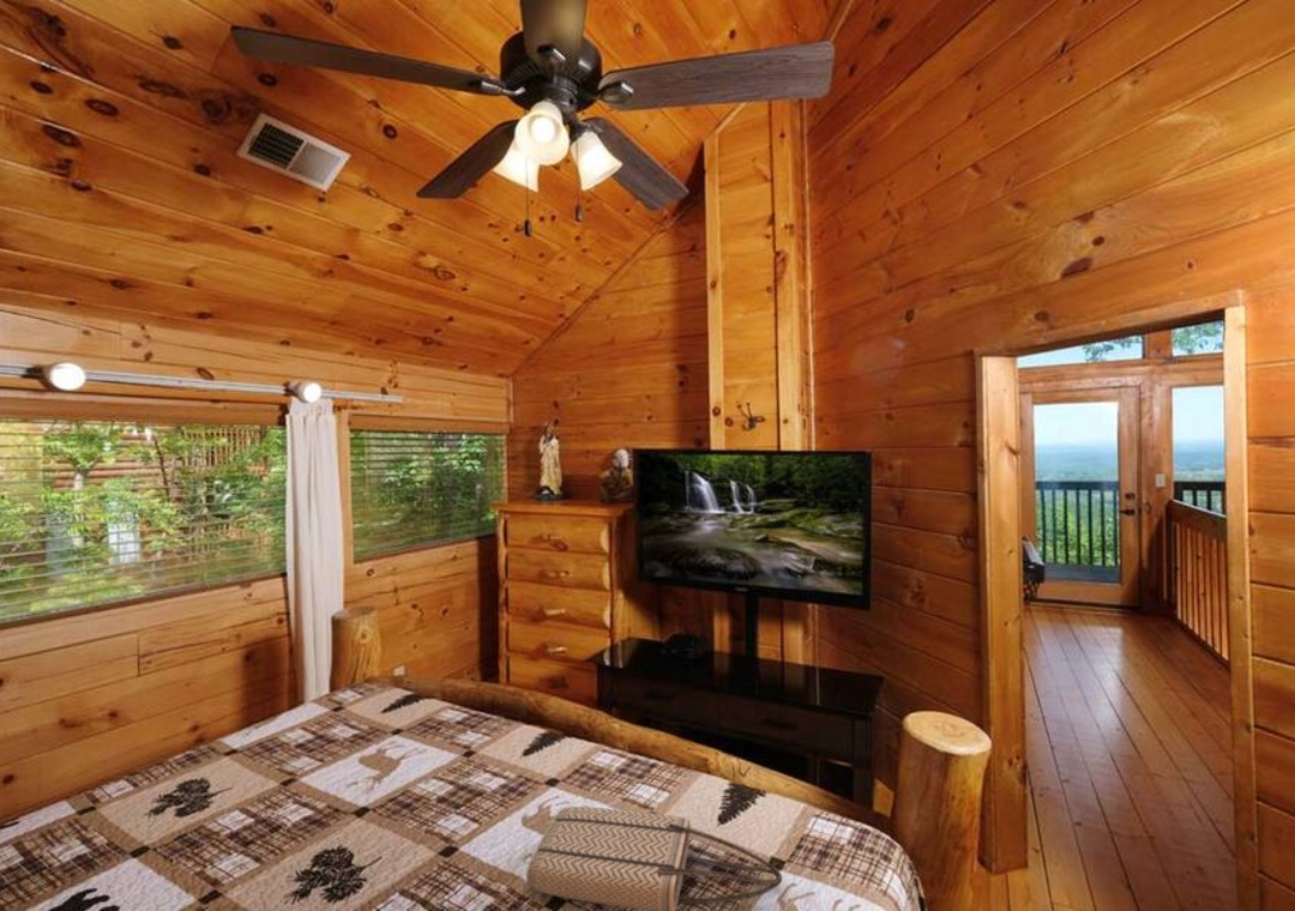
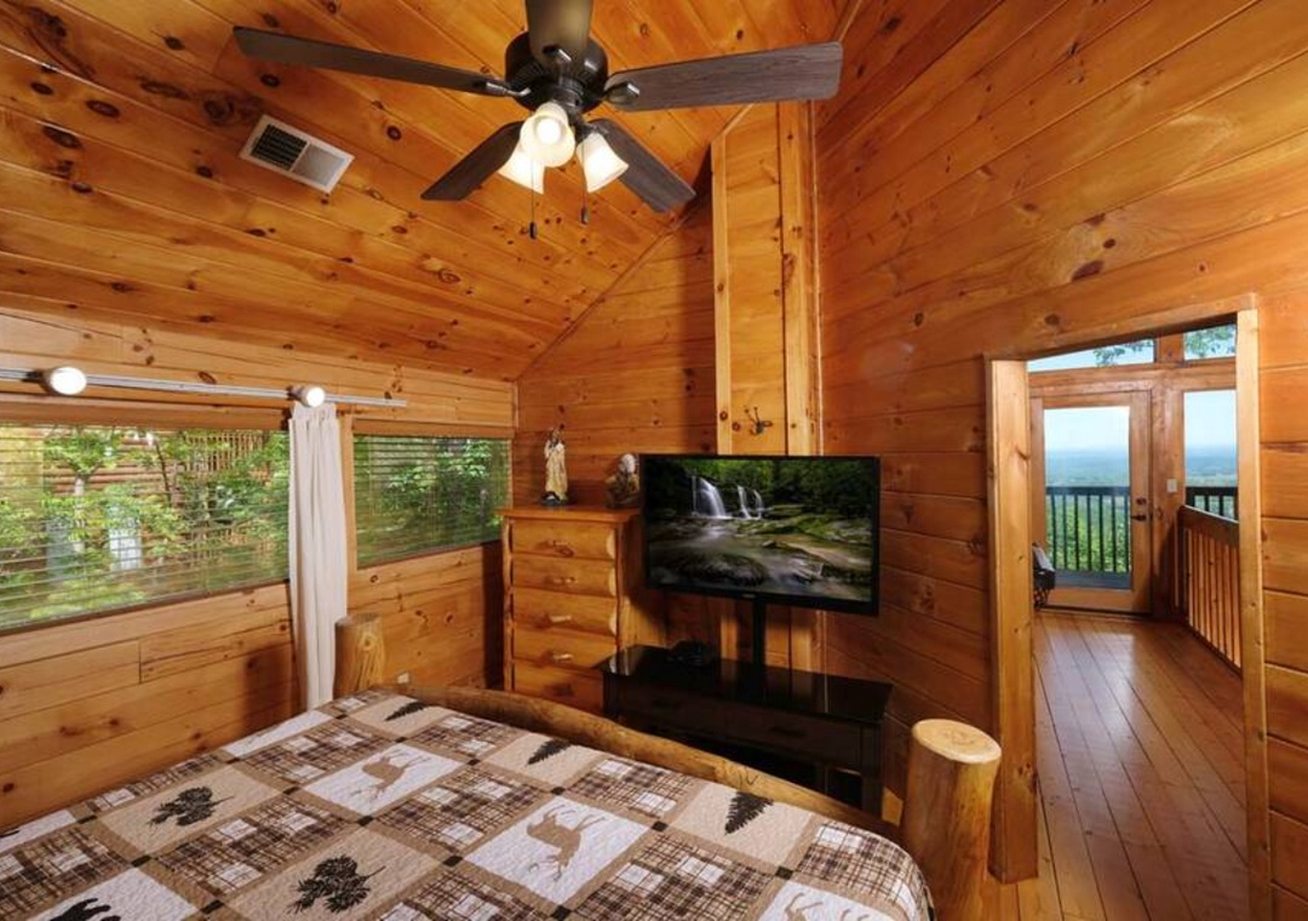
- tote bag [525,806,783,911]
